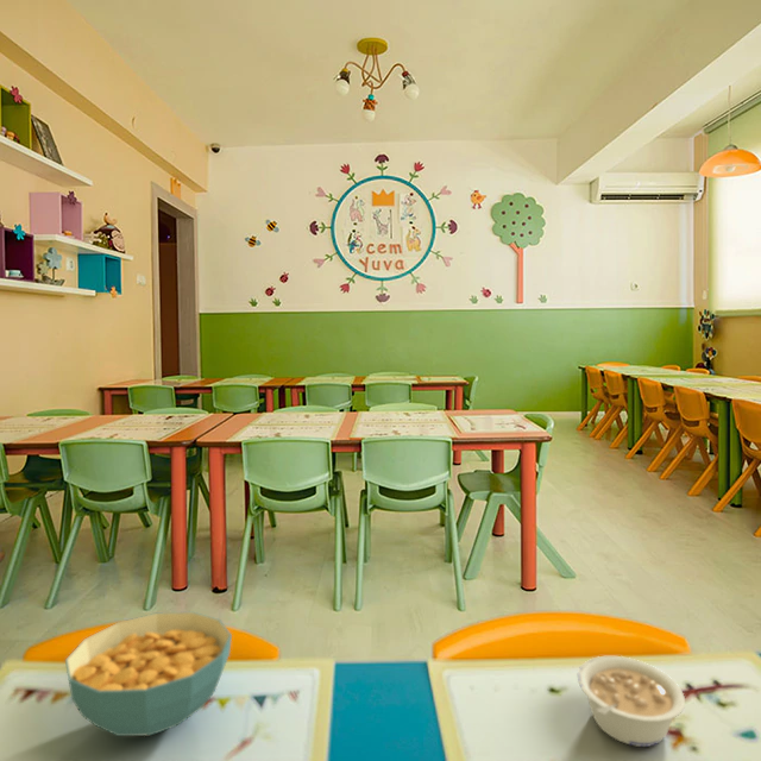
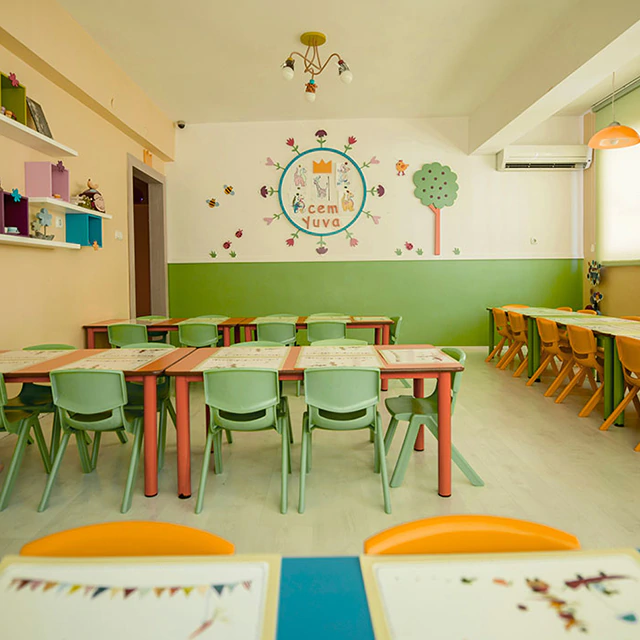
- cereal bowl [64,611,233,737]
- legume [577,655,686,748]
